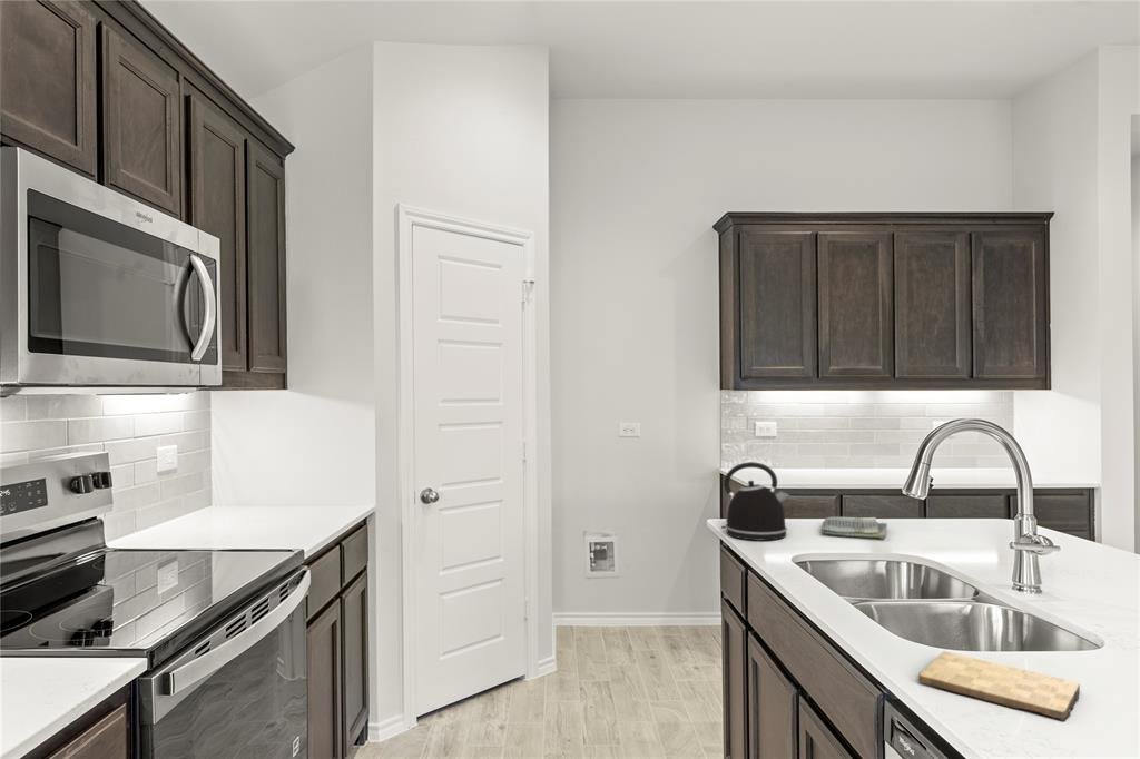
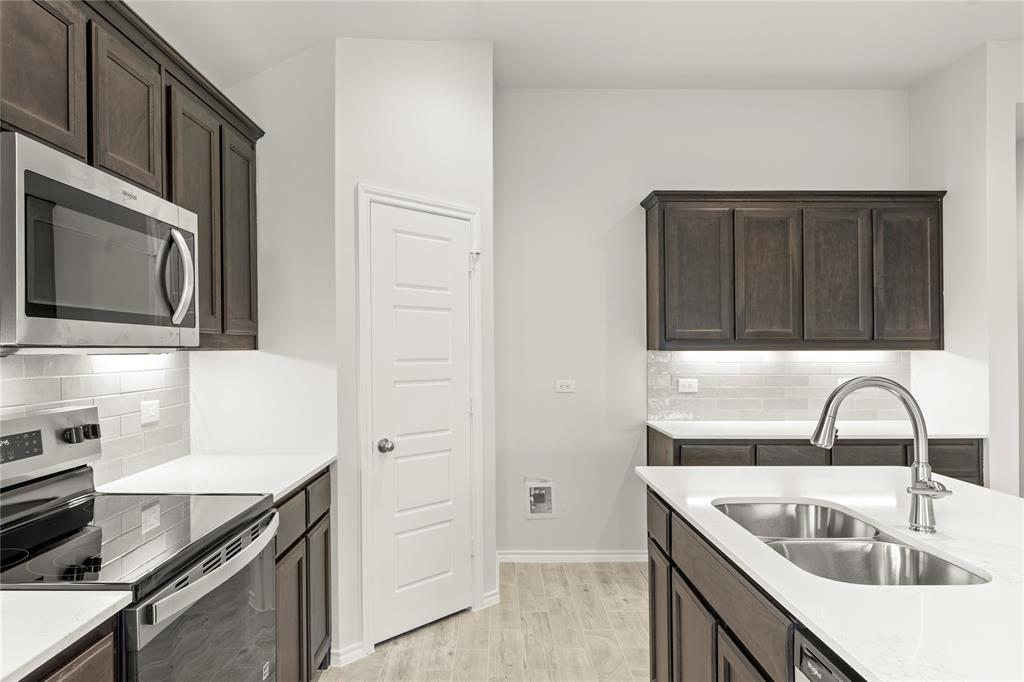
- kettle [720,461,792,541]
- cutting board [917,651,1081,722]
- dish towel [820,516,888,540]
